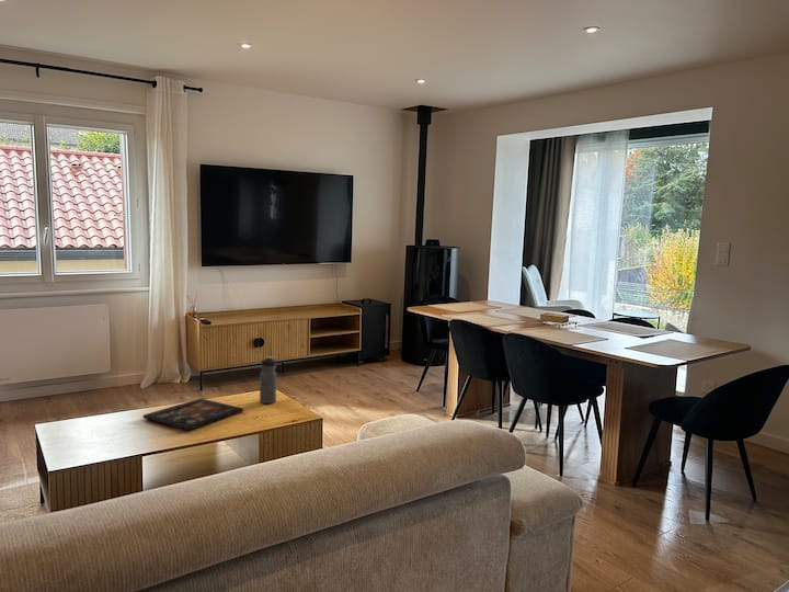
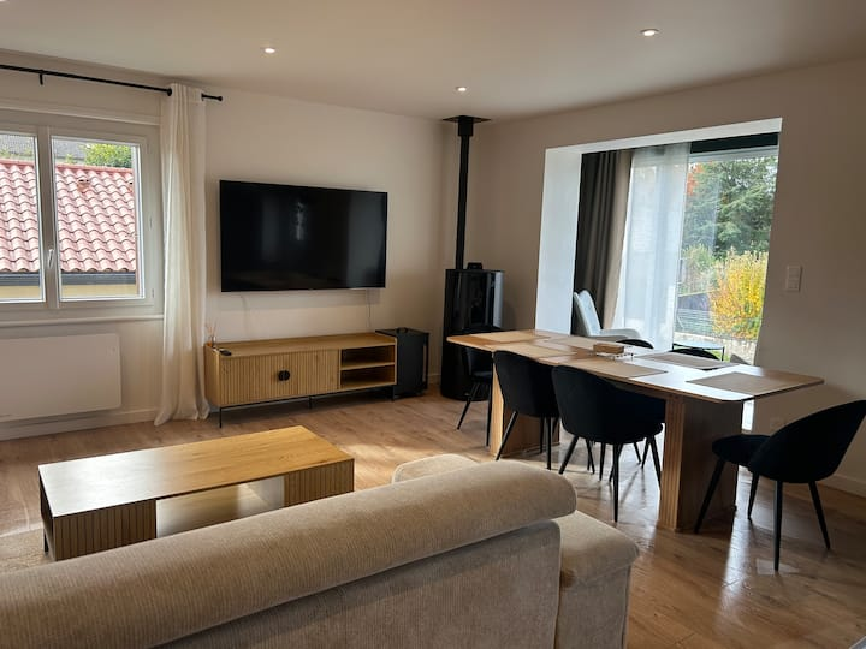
- decorative tray [141,398,244,431]
- water bottle [259,355,278,405]
